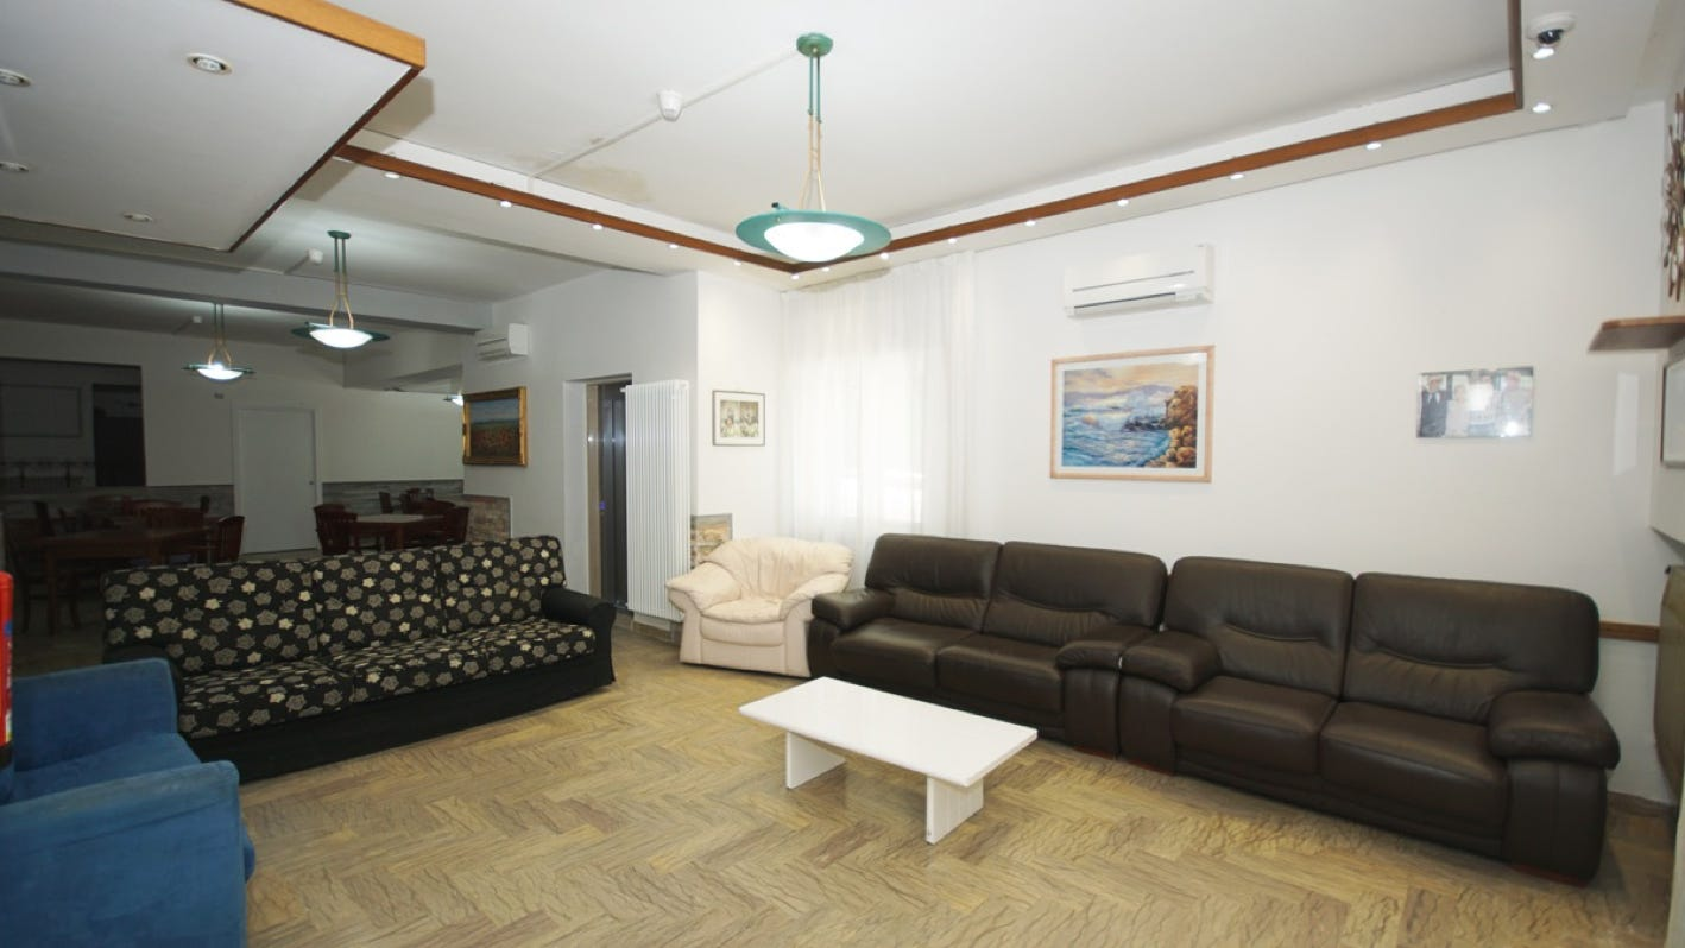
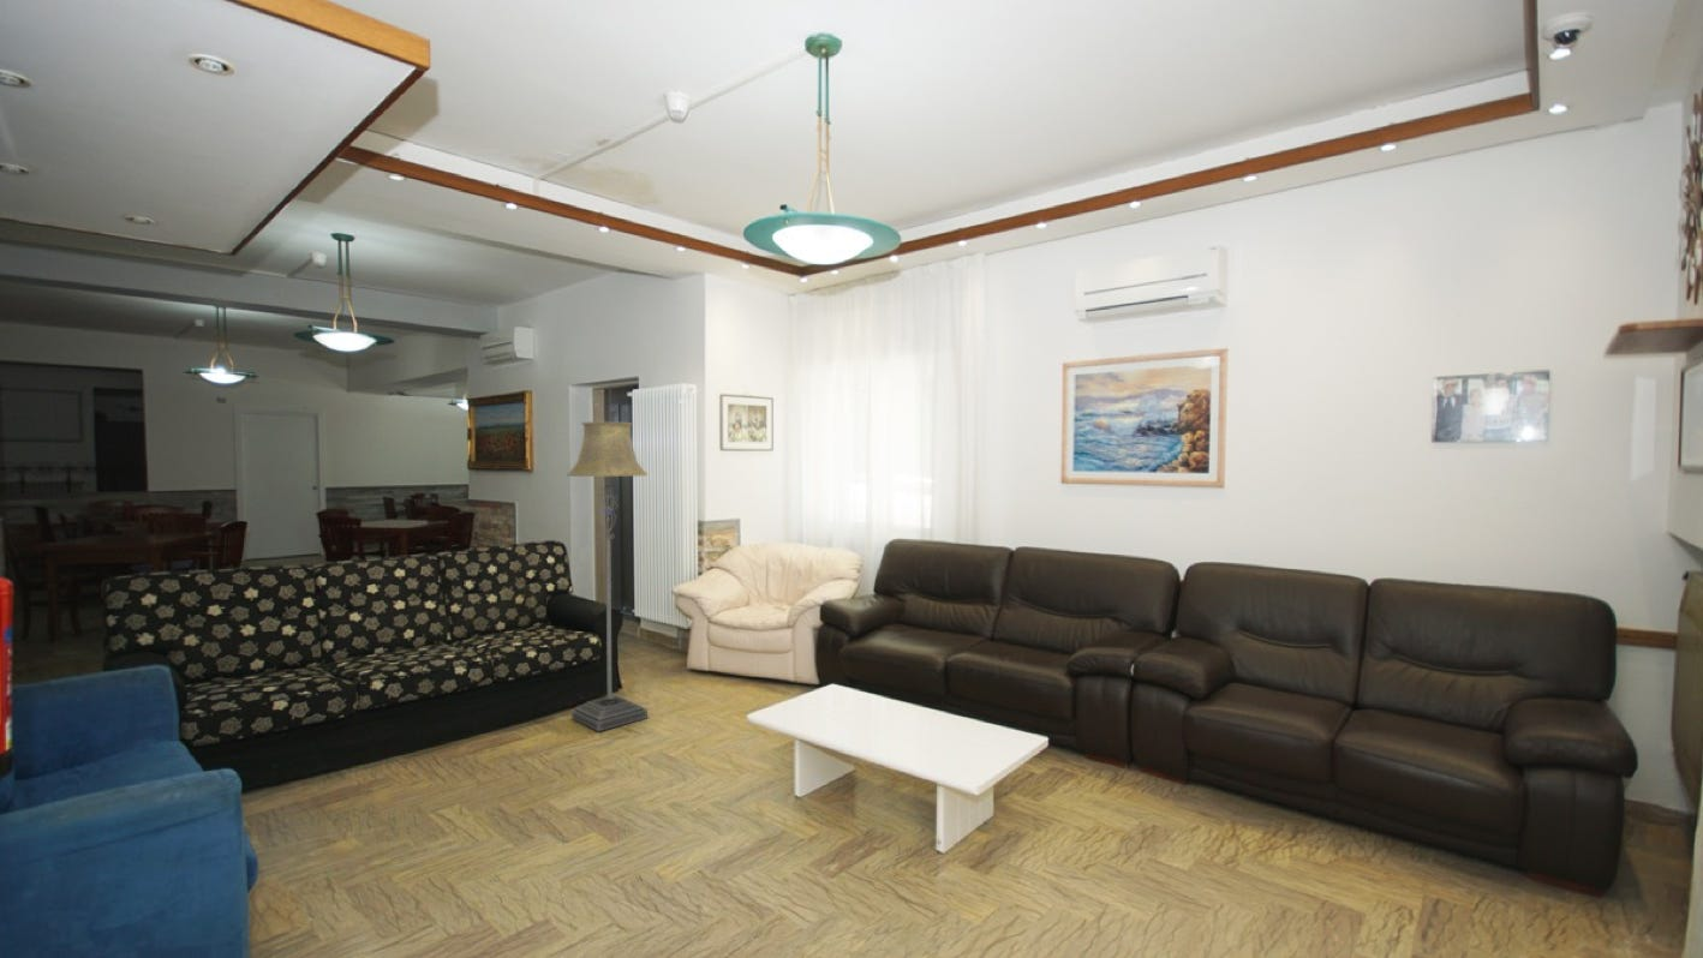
+ floor lamp [566,420,649,732]
